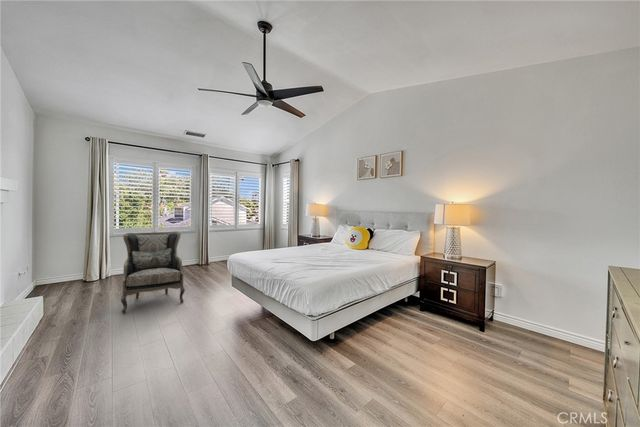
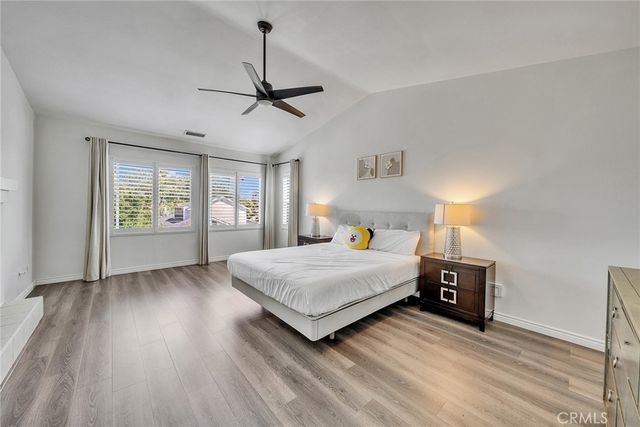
- armchair [120,230,186,314]
